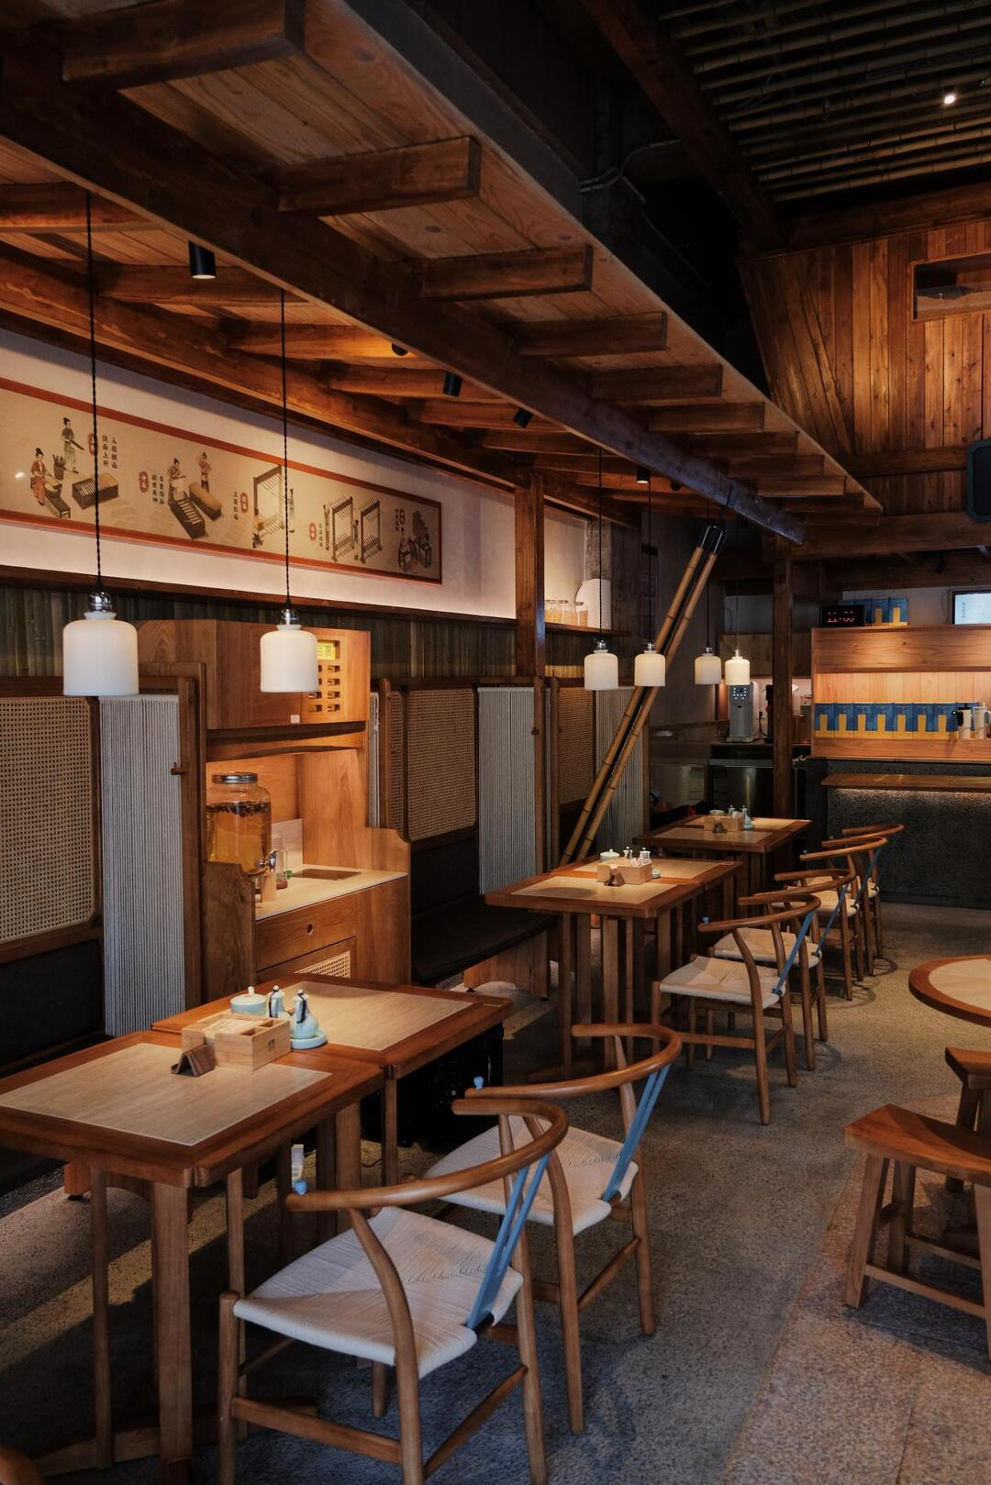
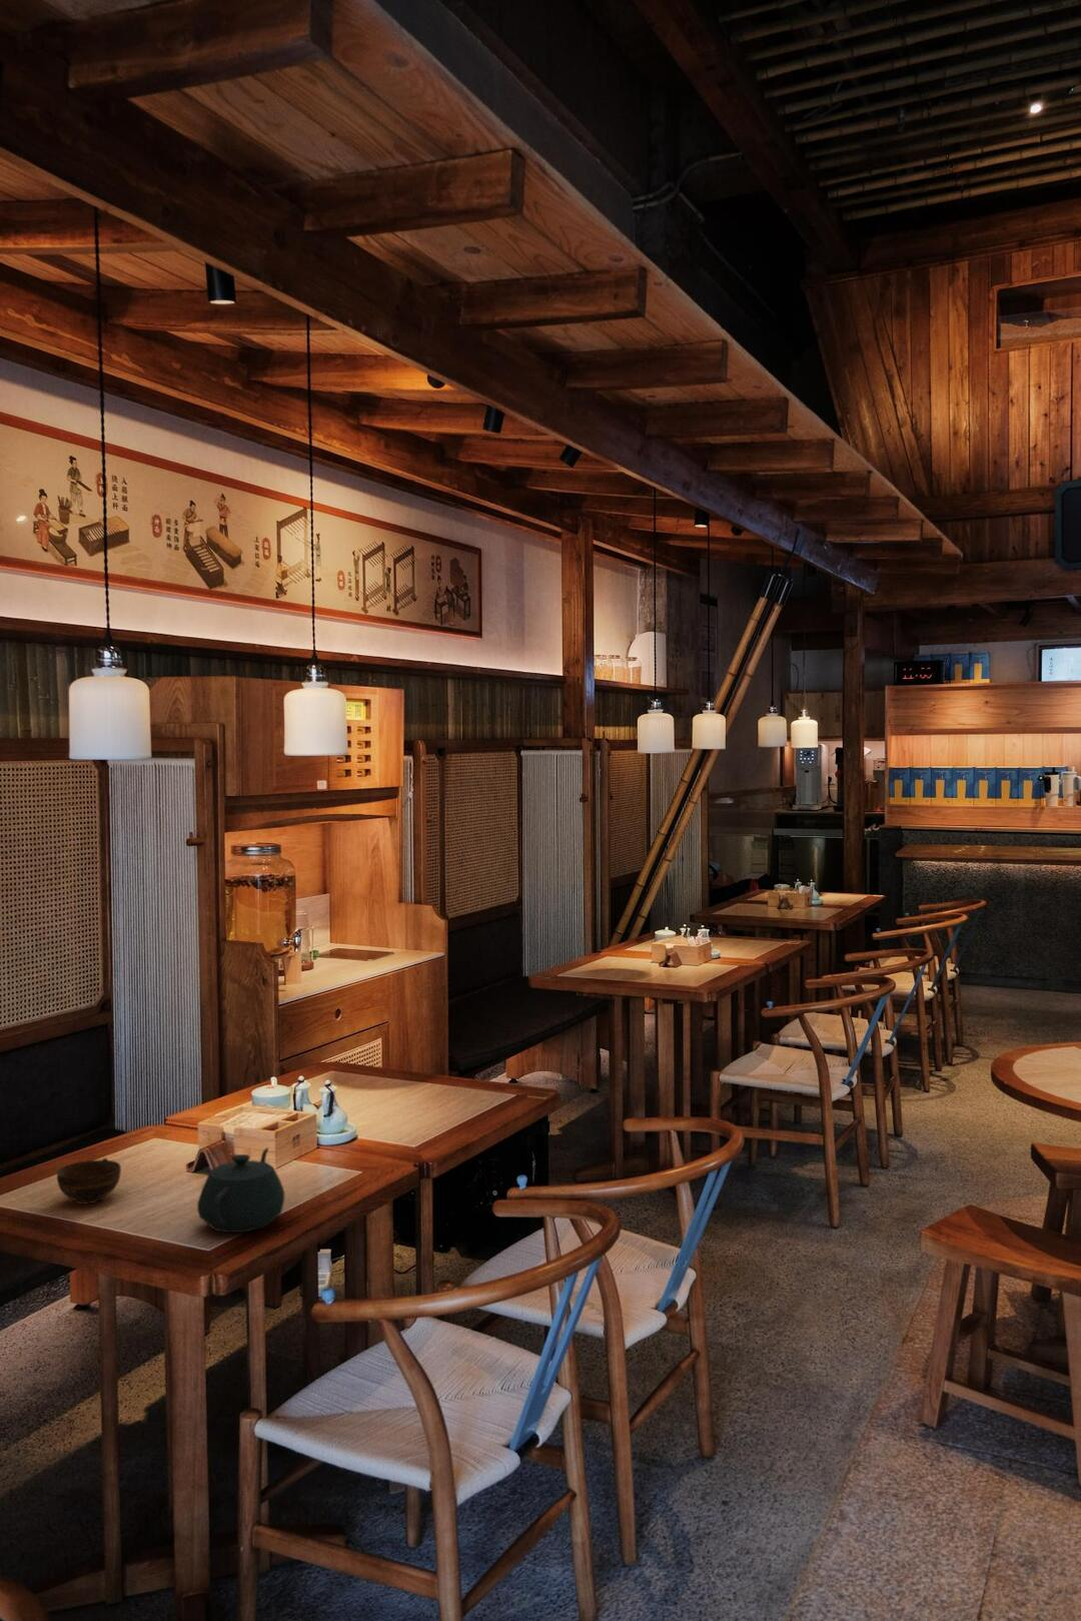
+ teapot [197,1147,285,1234]
+ cup [55,1158,122,1206]
